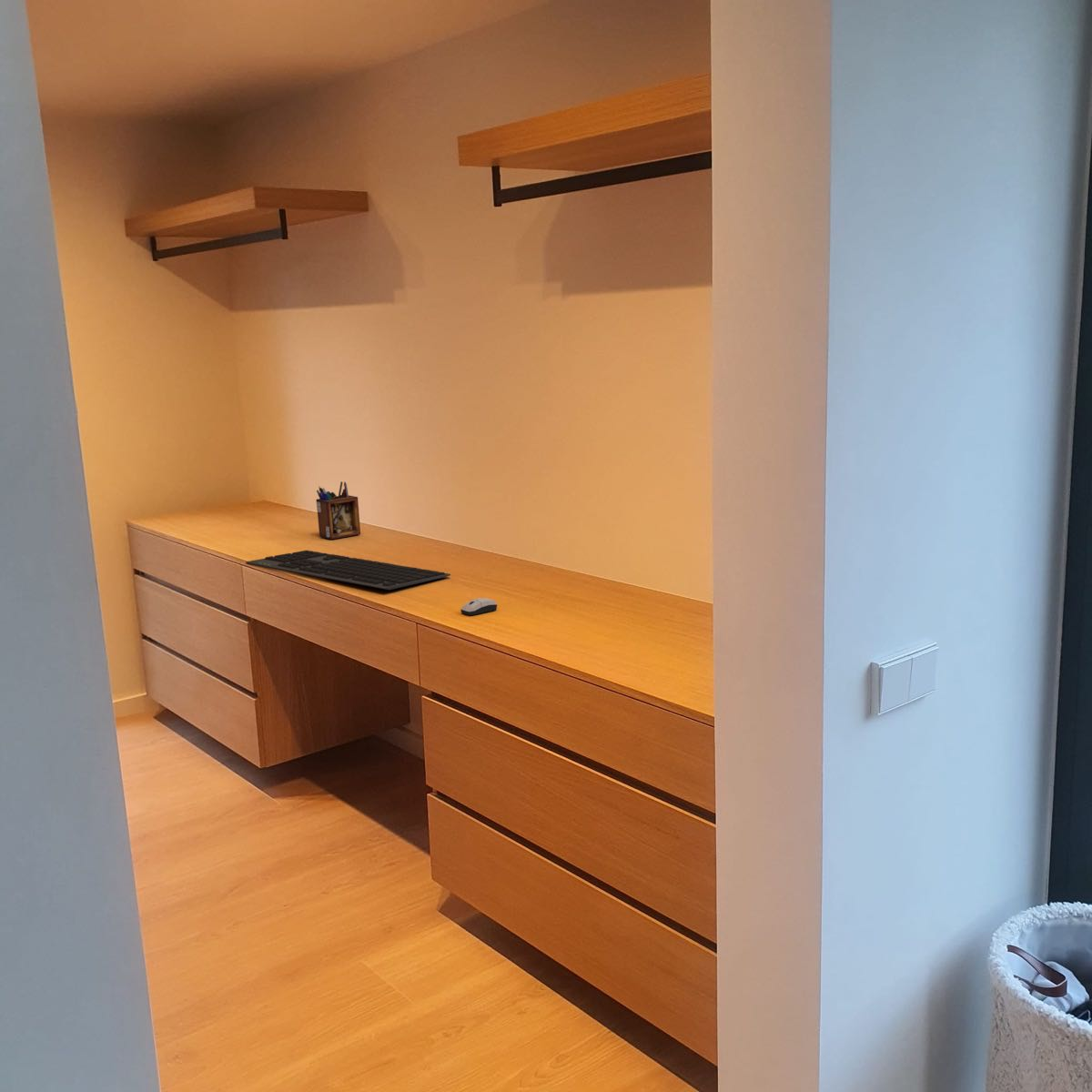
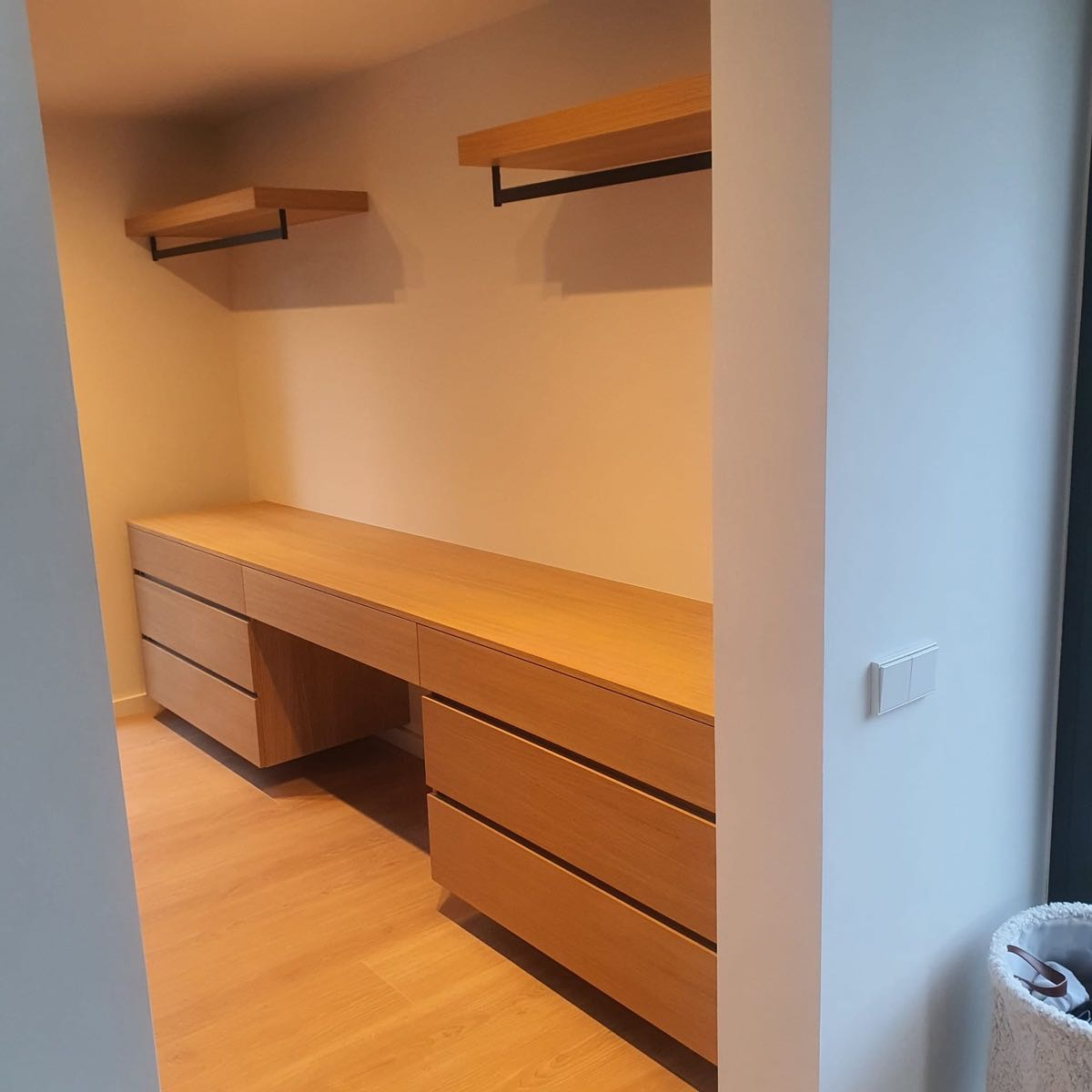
- computer mouse [460,597,498,616]
- keyboard [245,550,451,591]
- desk organizer [316,480,361,541]
